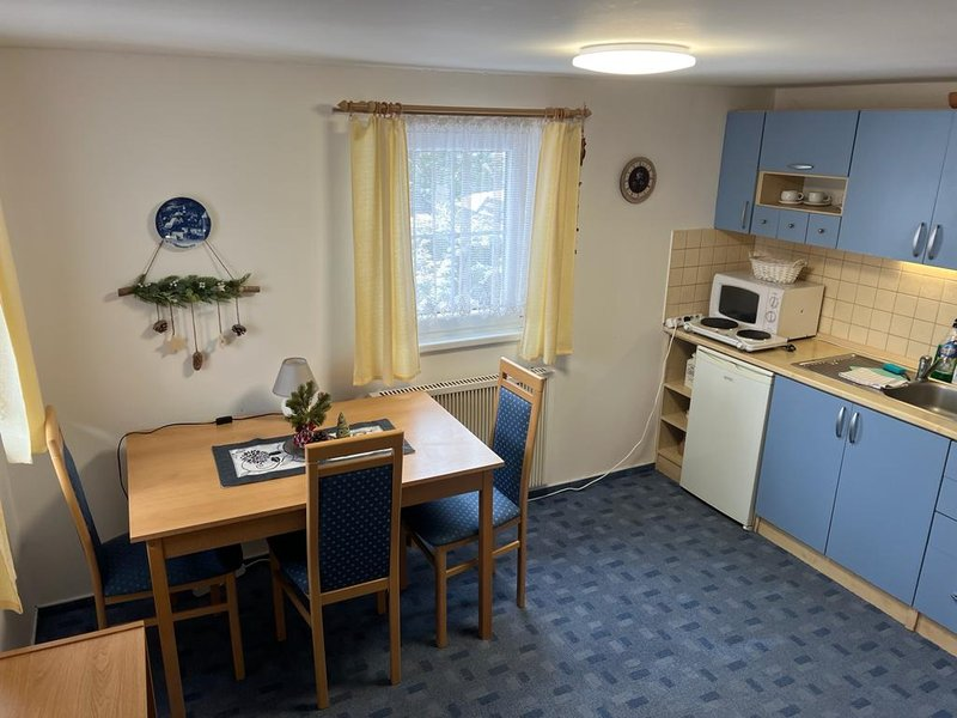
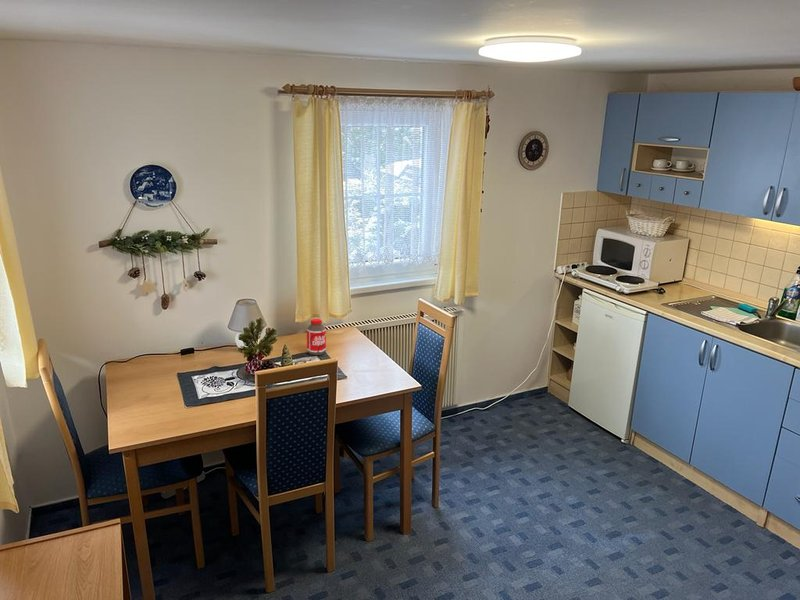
+ bottle [306,318,327,356]
